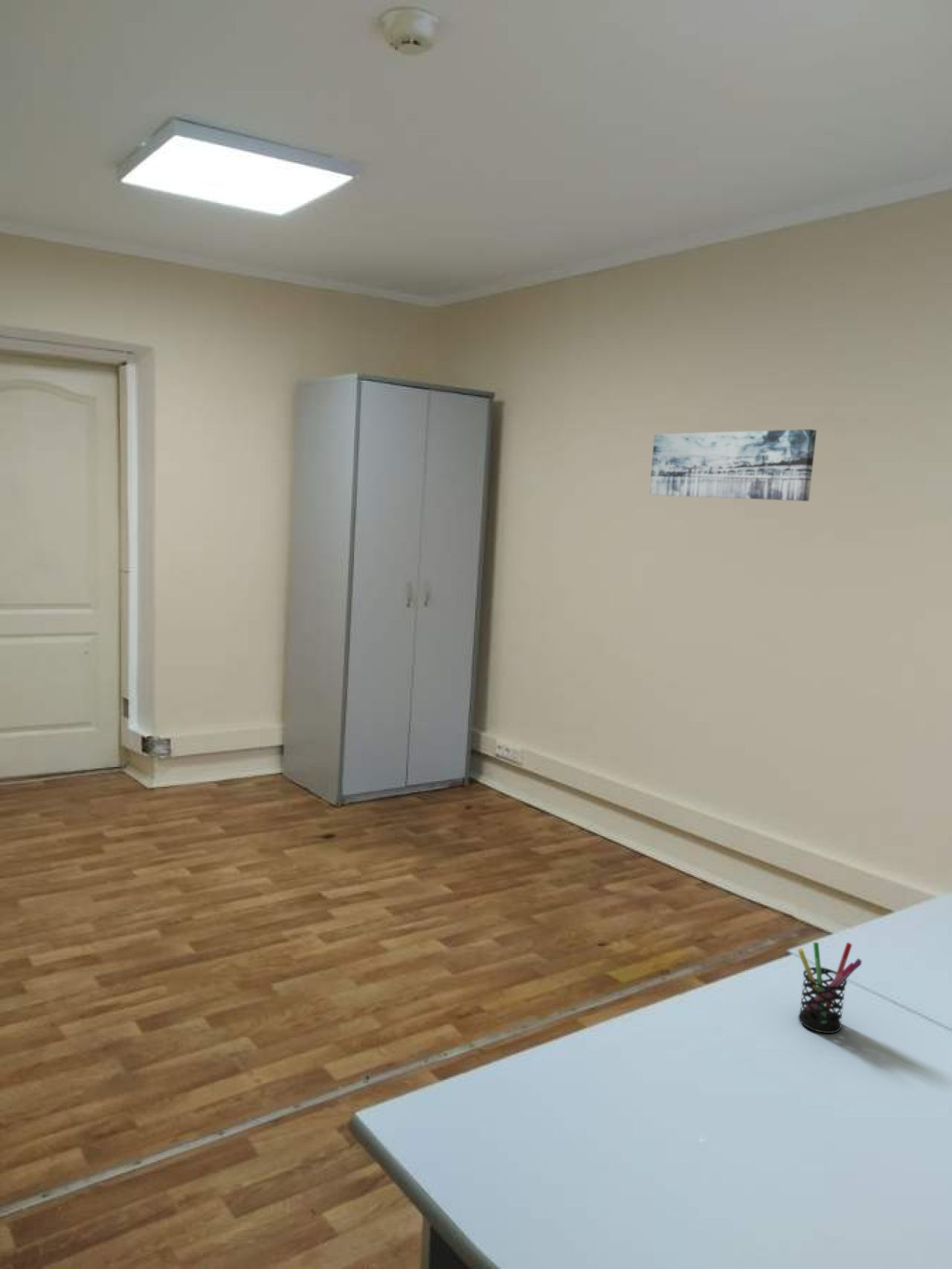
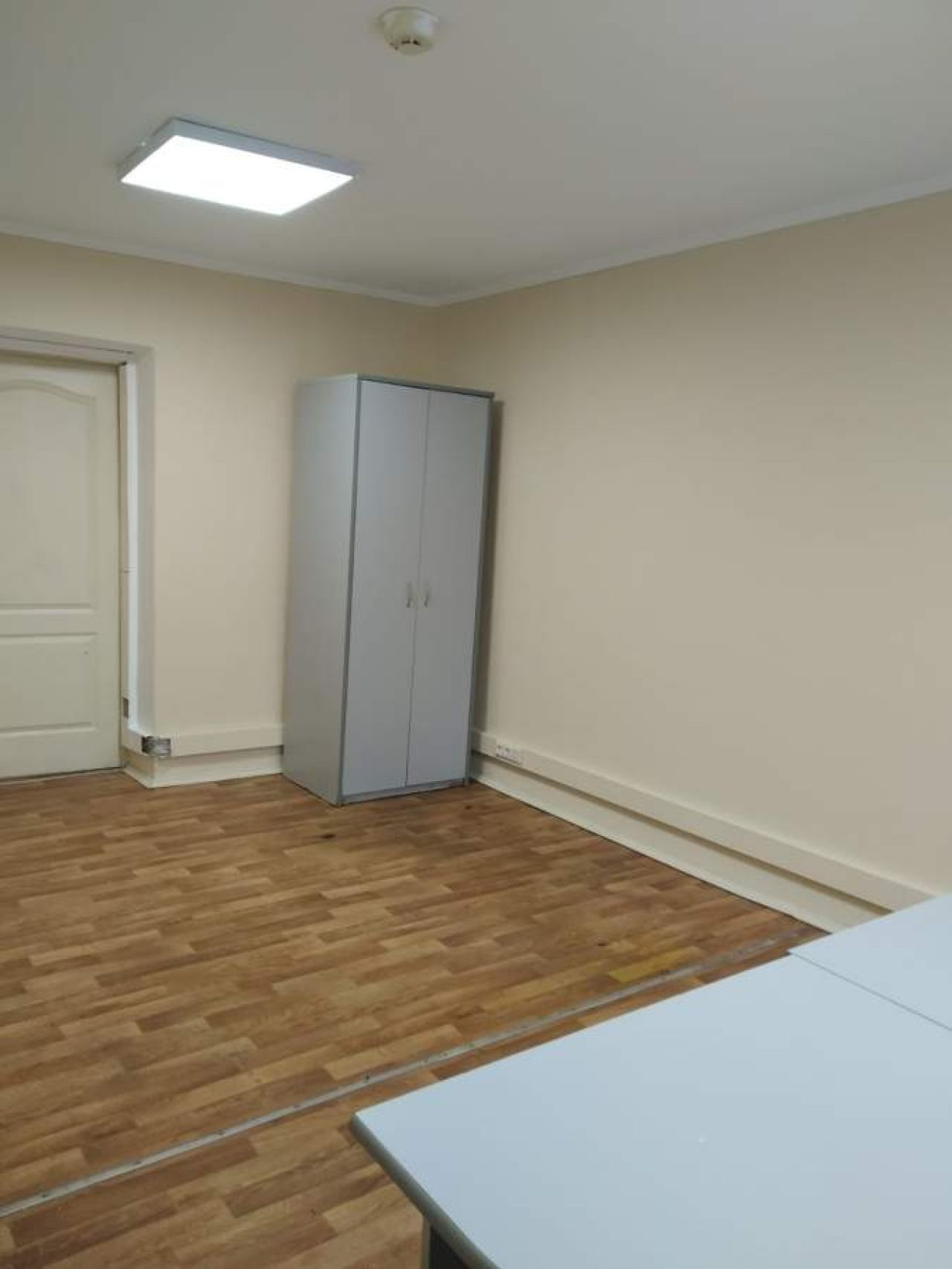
- pen holder [797,942,863,1034]
- wall art [649,428,817,502]
